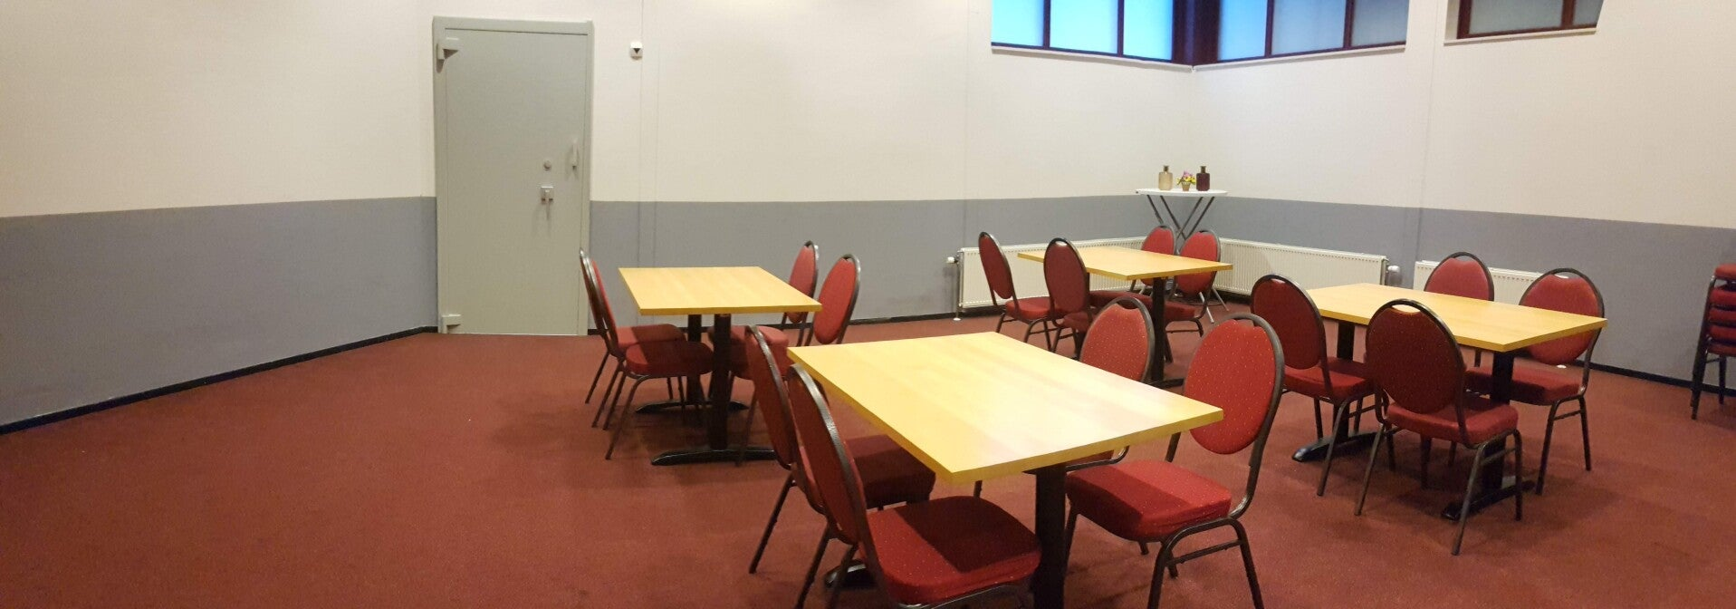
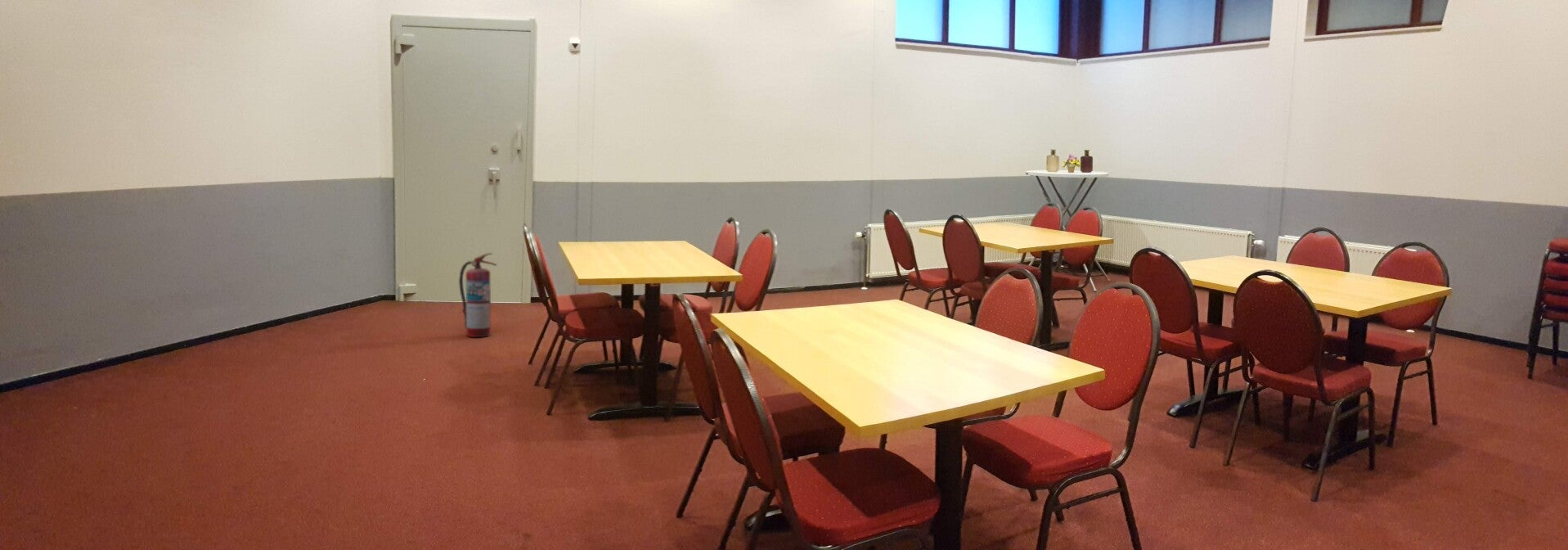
+ fire extinguisher [458,252,497,338]
